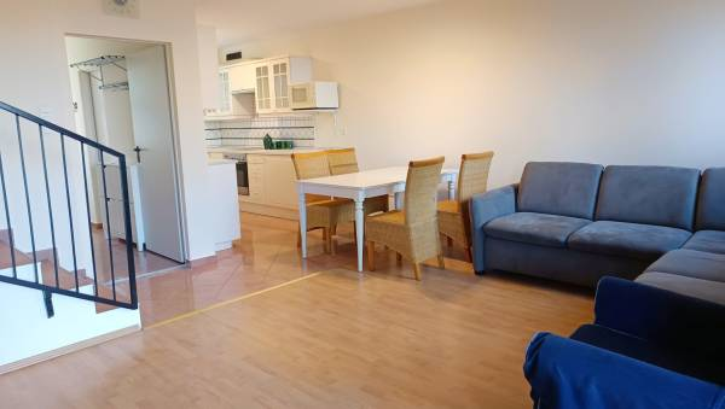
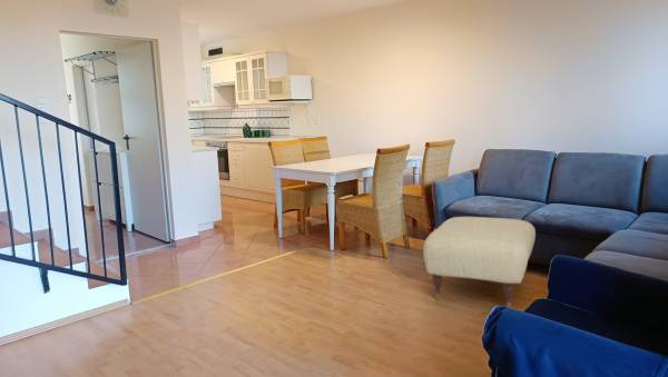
+ ottoman [422,216,537,308]
